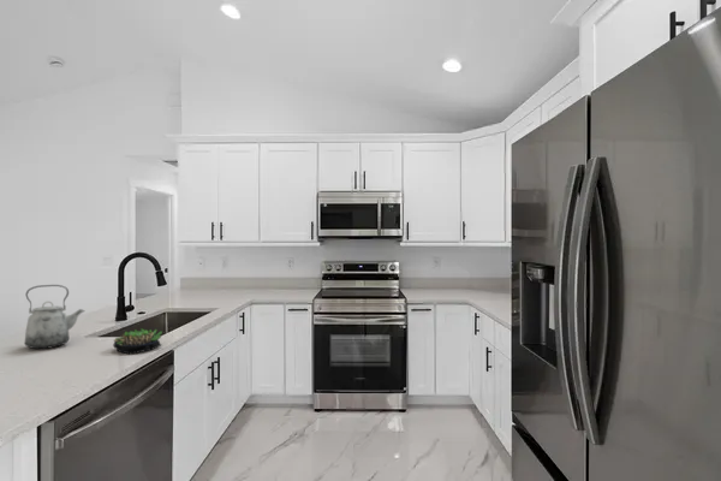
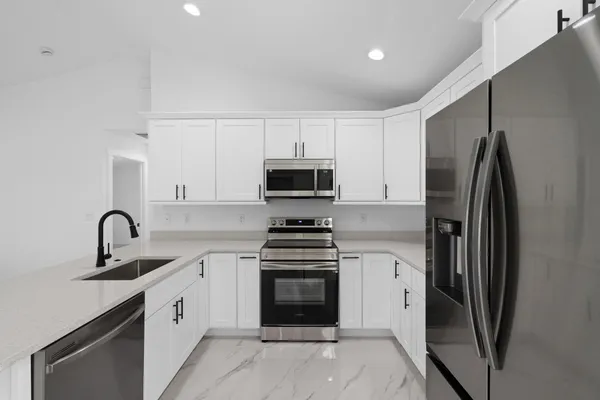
- kettle [24,284,87,350]
- succulent plant [112,327,163,355]
